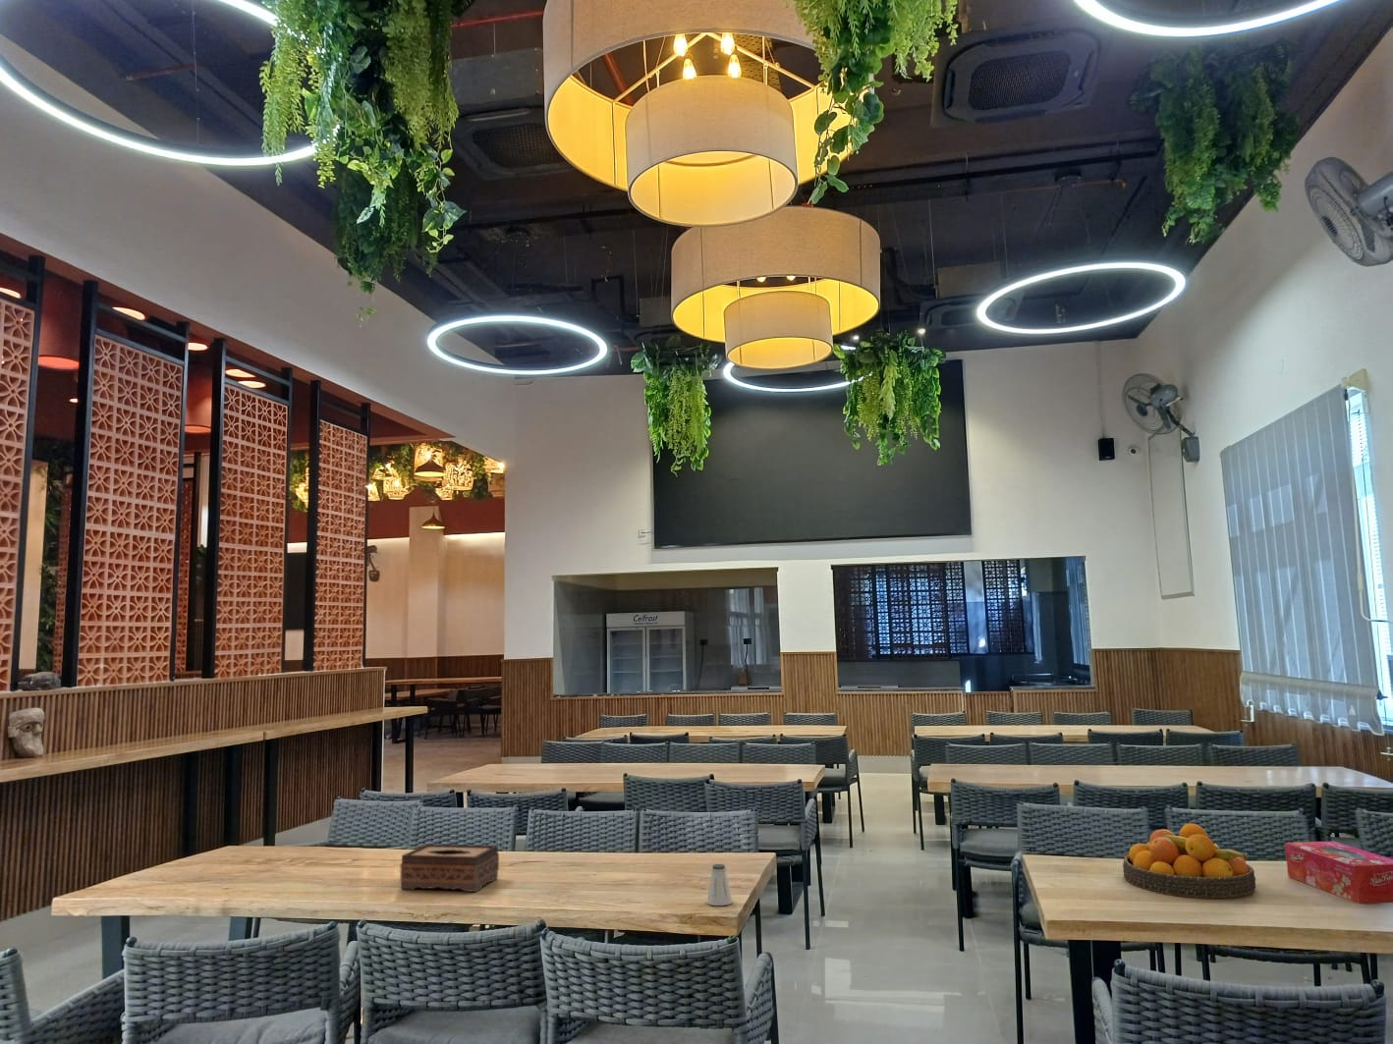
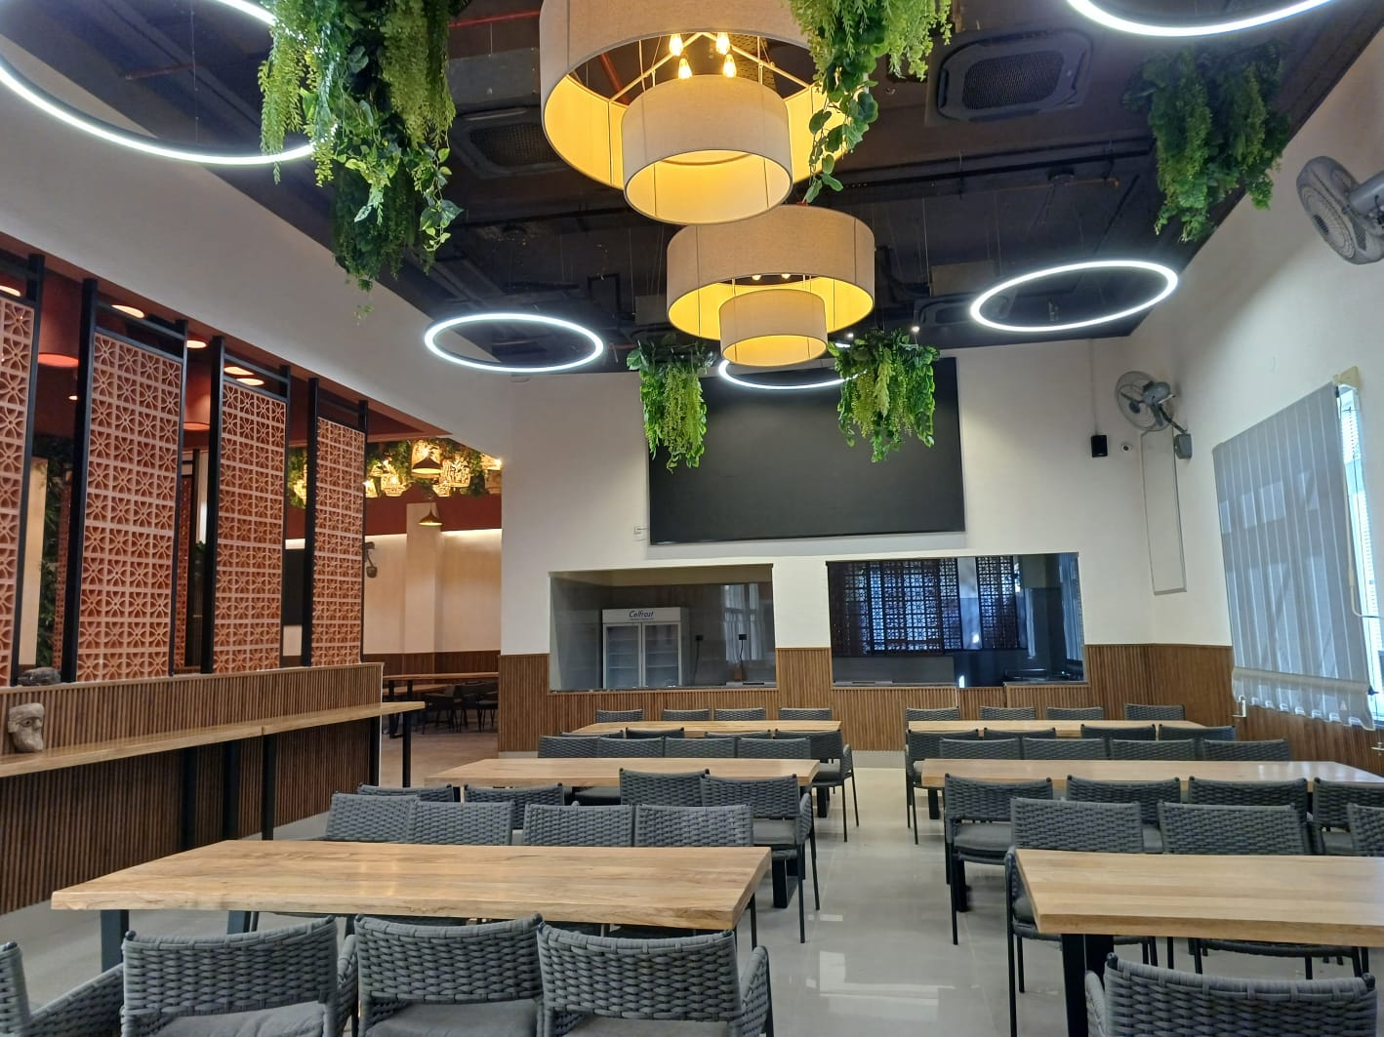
- fruit bowl [1122,822,1257,898]
- tissue box [400,843,500,893]
- tissue box [1284,841,1393,905]
- saltshaker [706,863,733,907]
